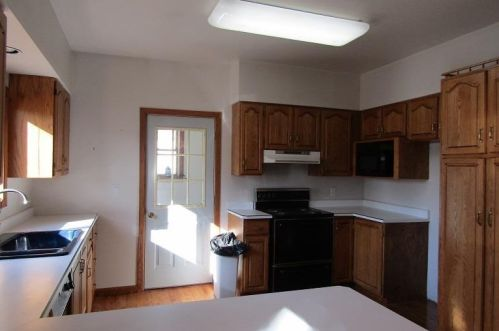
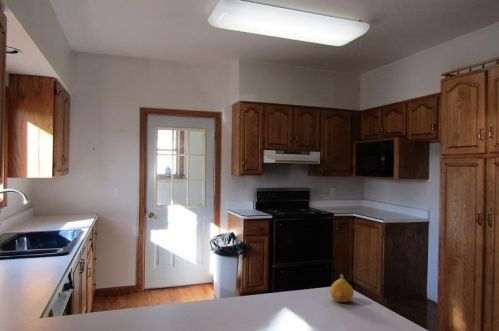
+ fruit [329,273,355,303]
